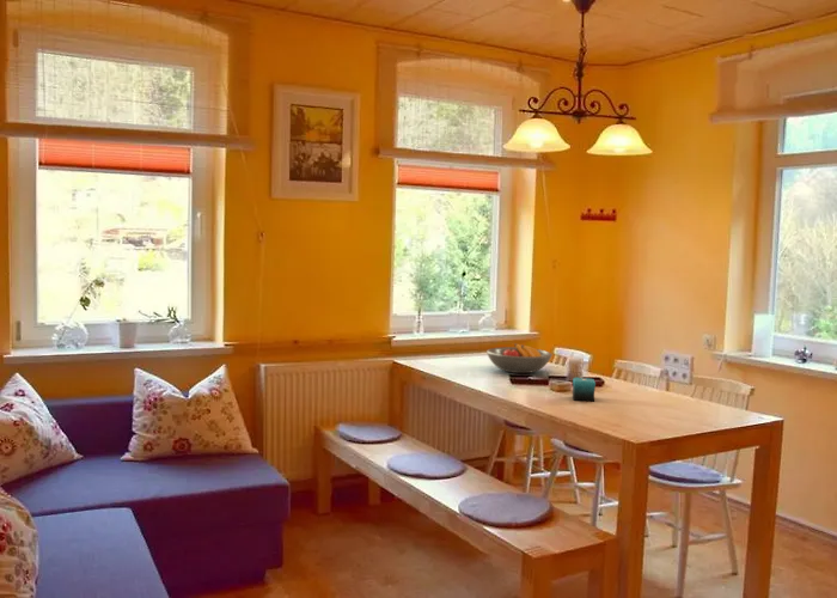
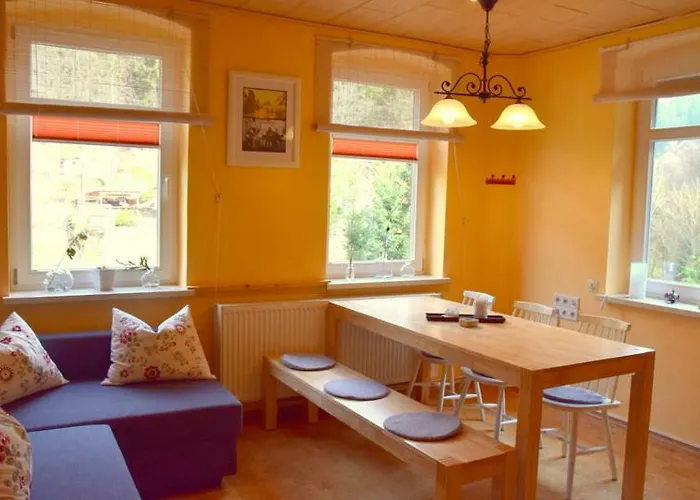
- candle [572,377,597,403]
- fruit bowl [485,342,554,374]
